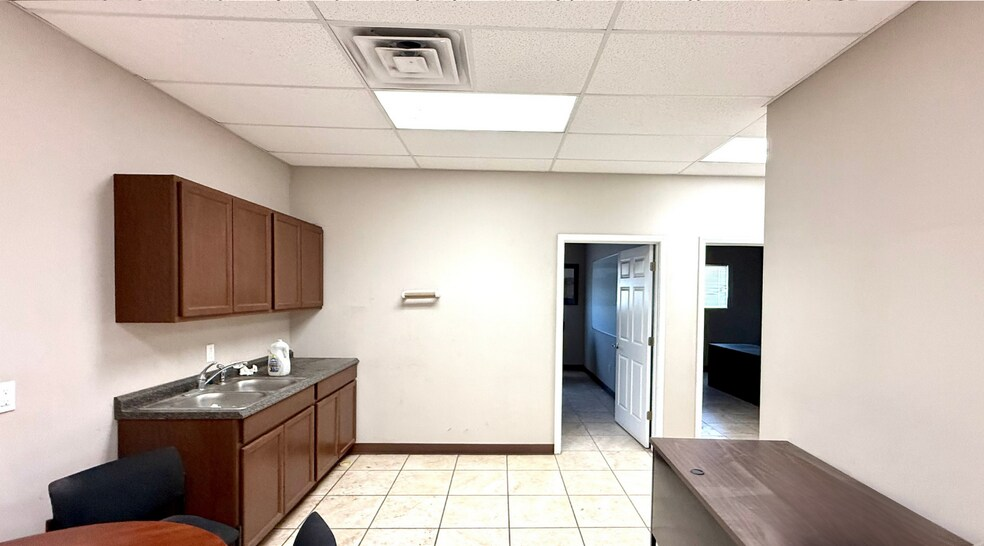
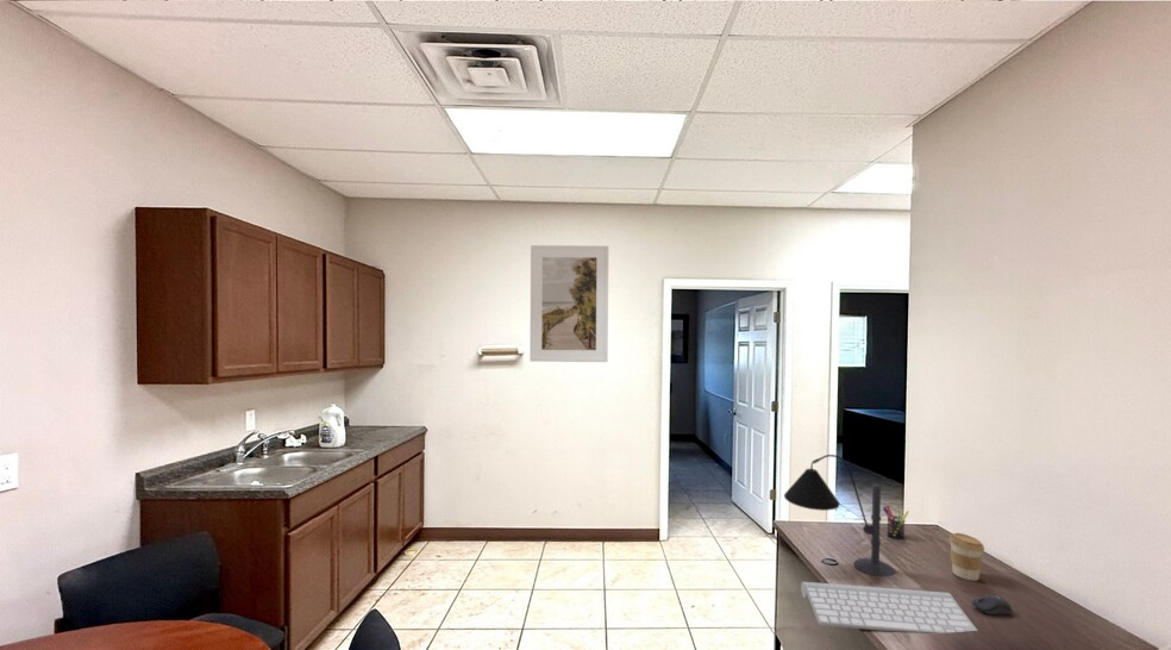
+ computer mouse [971,594,1013,615]
+ keyboard [800,581,979,635]
+ coffee cup [947,532,985,582]
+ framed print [528,244,609,363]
+ desk lamp [783,454,897,577]
+ pen holder [882,504,909,540]
